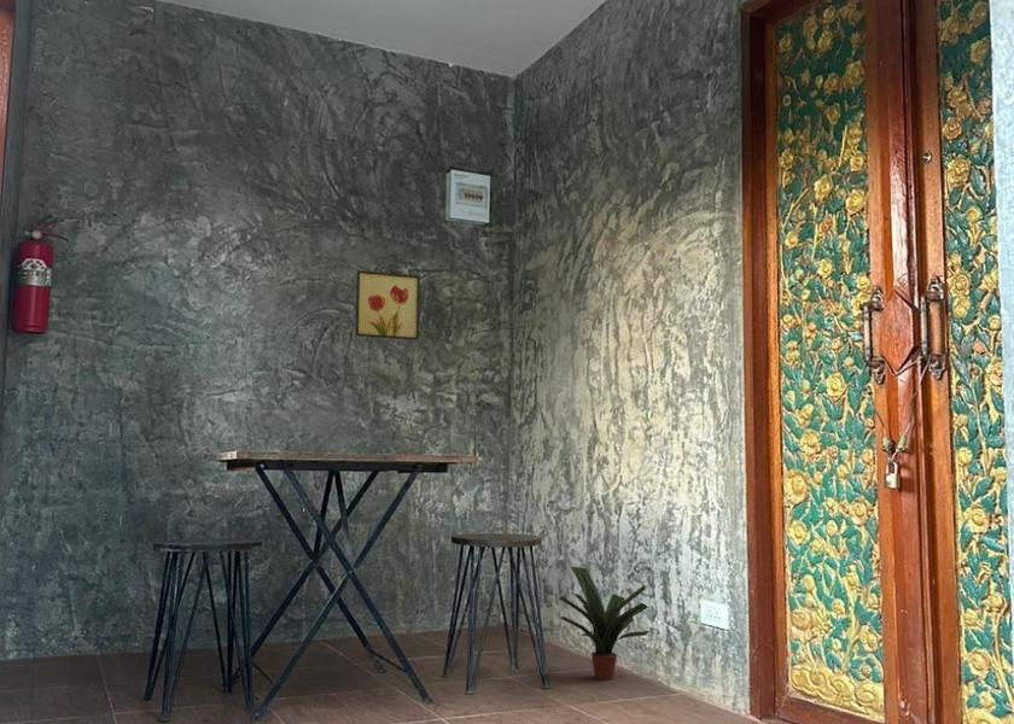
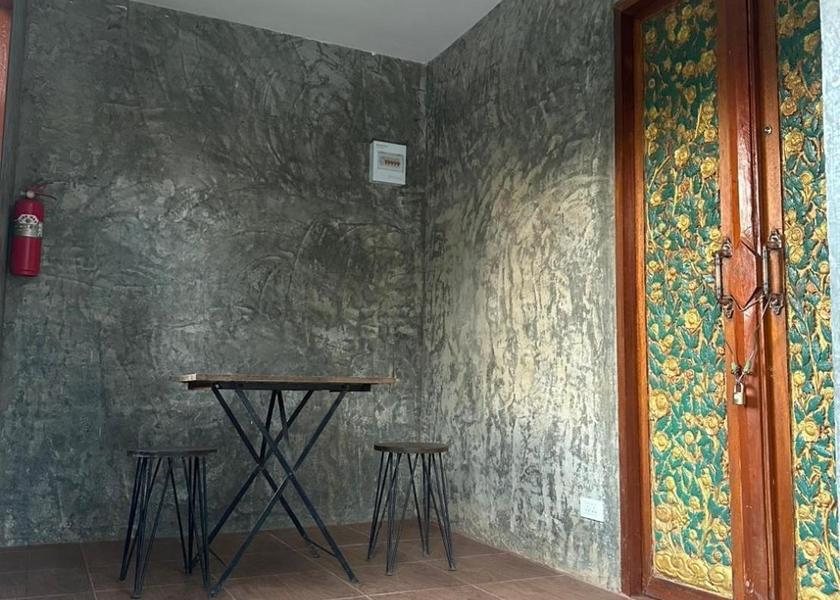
- potted plant [559,566,651,681]
- wall art [354,269,421,341]
